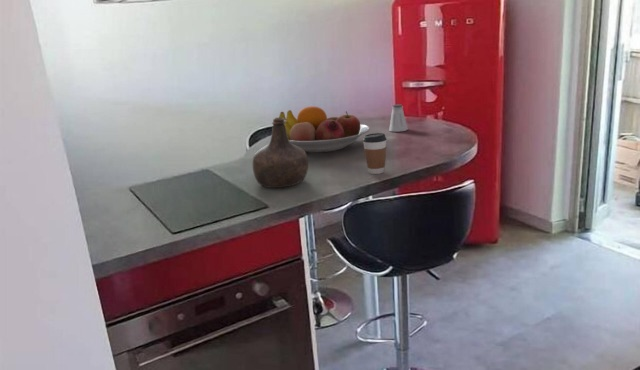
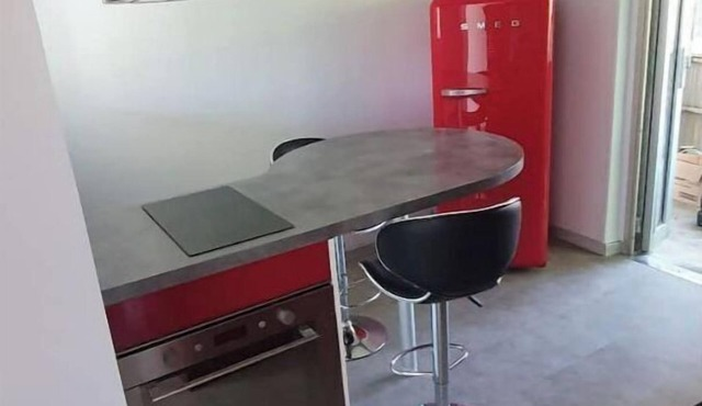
- saltshaker [388,103,409,133]
- bottle [252,117,309,189]
- fruit bowl [278,106,371,153]
- coffee cup [362,132,388,175]
